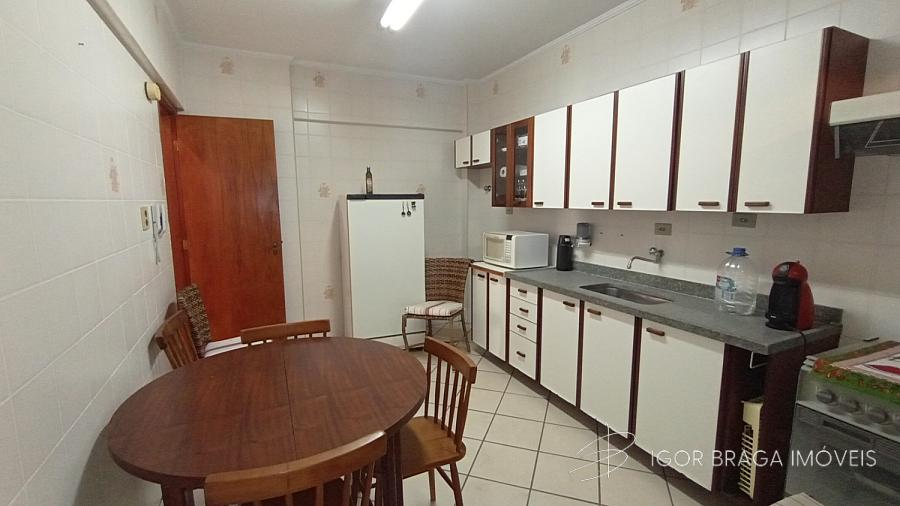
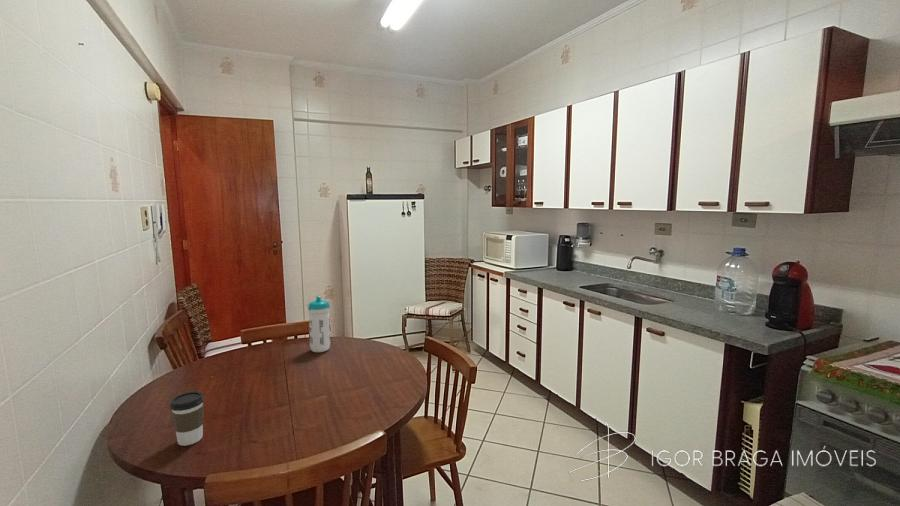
+ water bottle [307,295,331,353]
+ coffee cup [169,390,205,447]
